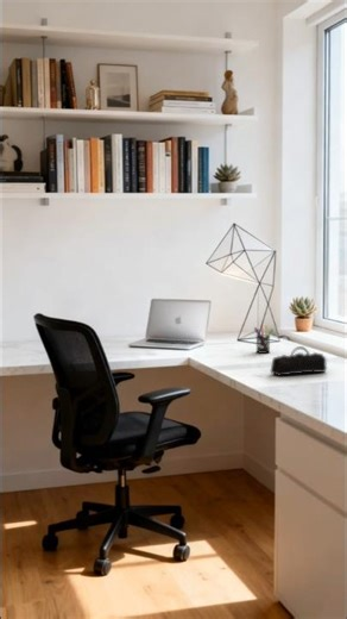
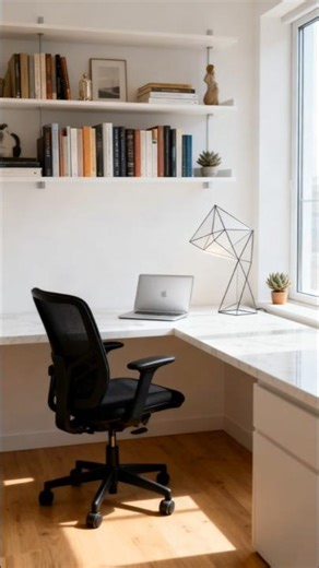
- pen holder [253,324,275,355]
- pencil case [270,345,328,377]
